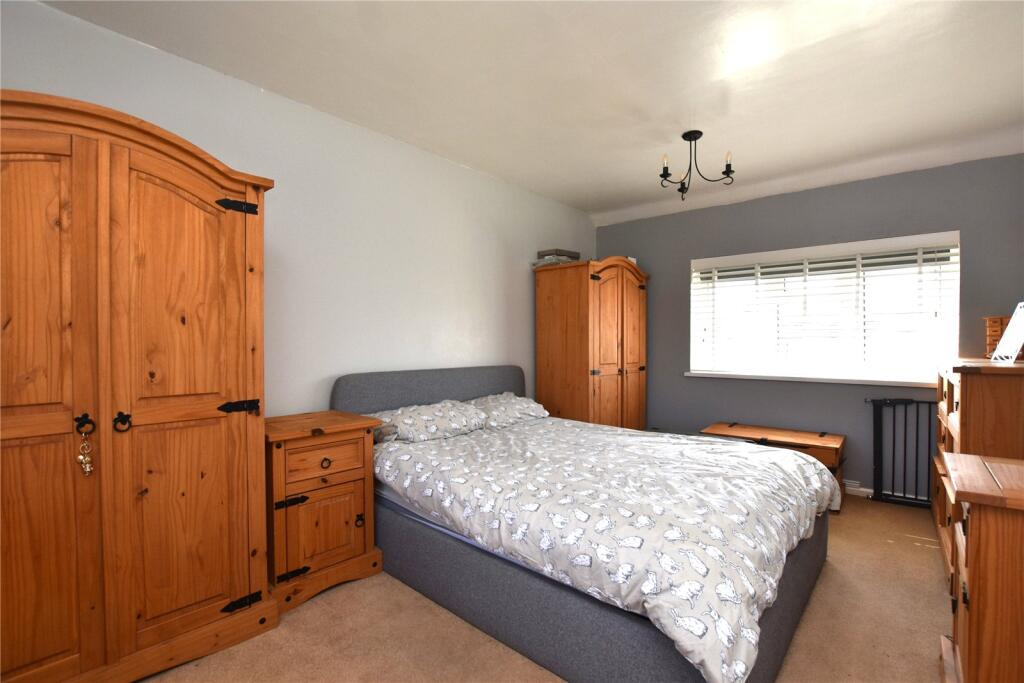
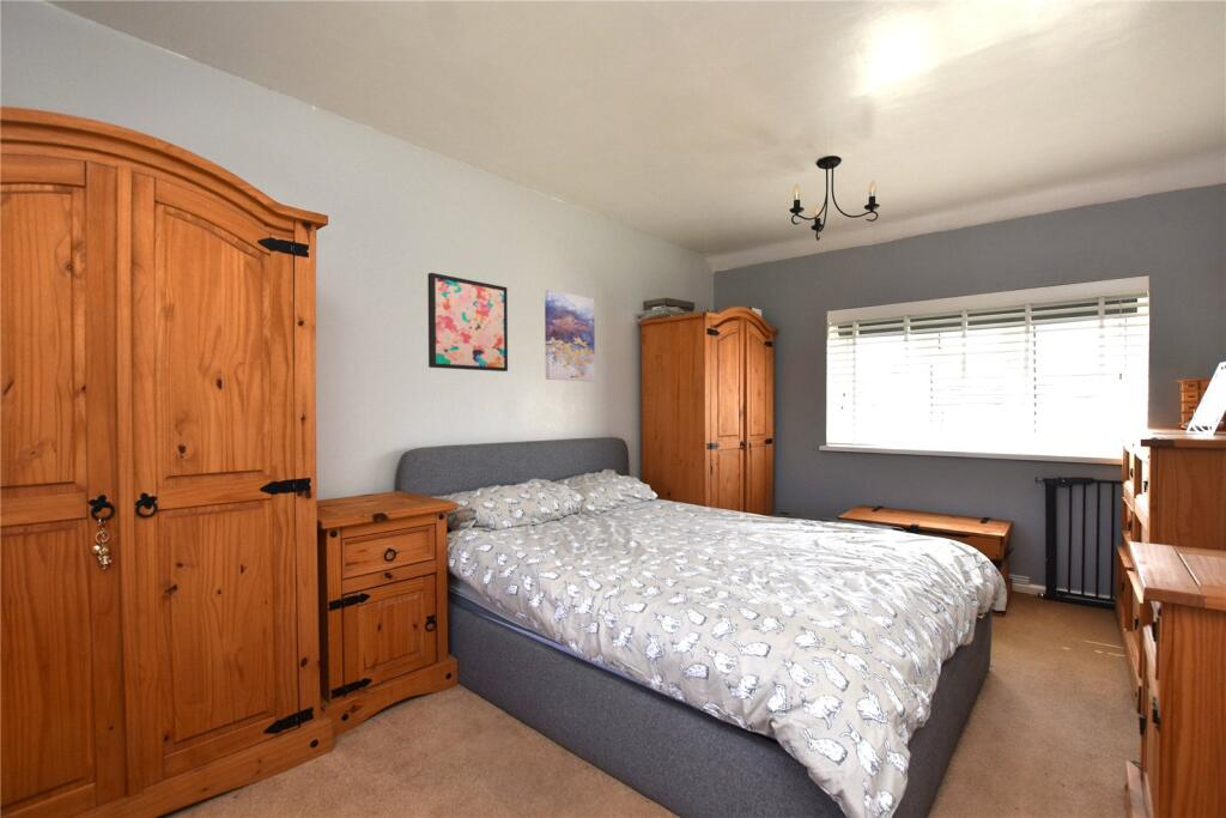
+ wall art [426,272,509,372]
+ wall art [544,289,596,382]
